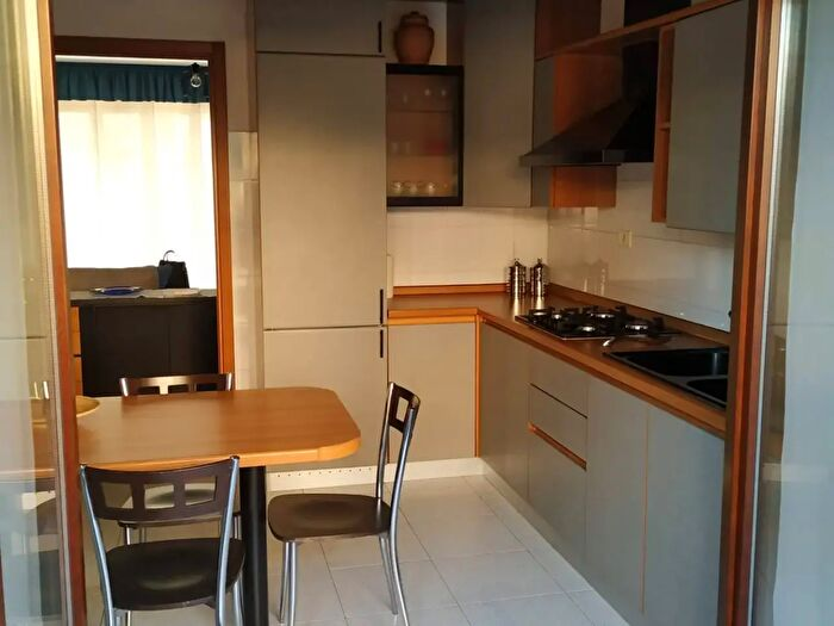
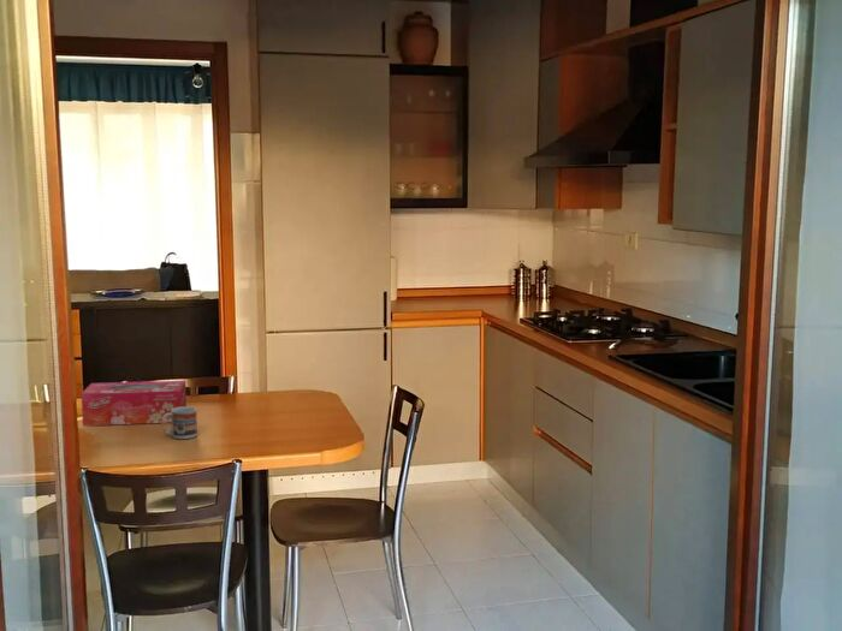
+ cup [160,406,198,440]
+ tissue box [81,380,188,427]
